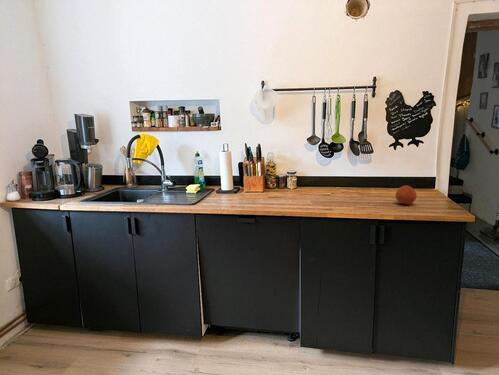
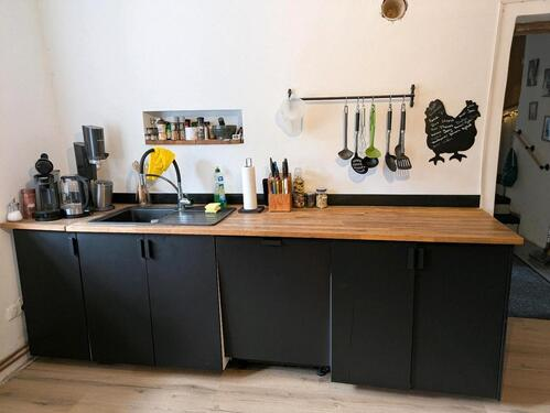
- fruit [395,184,418,205]
